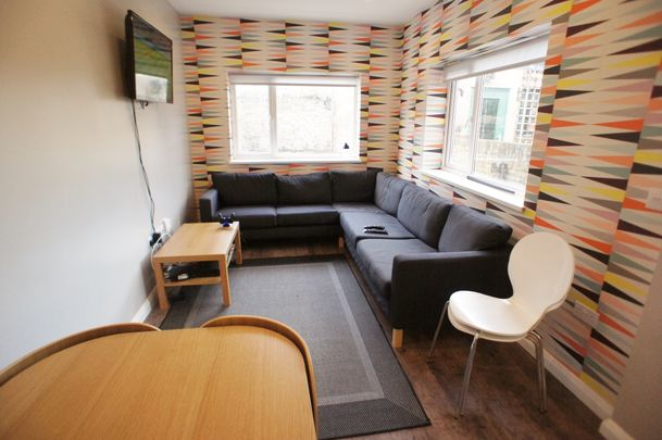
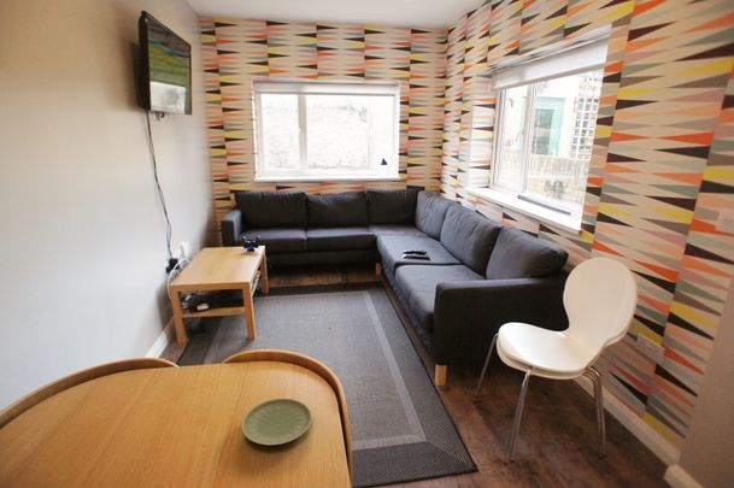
+ plate [241,398,313,446]
